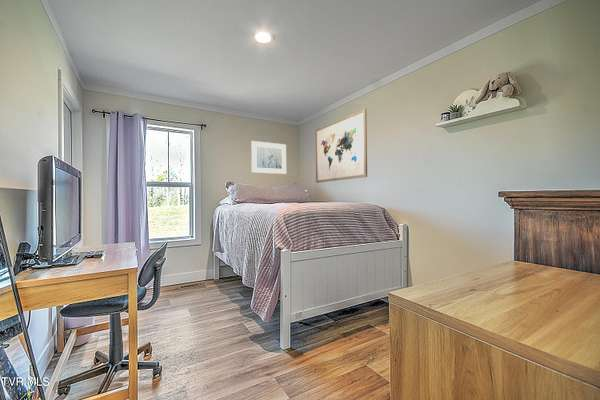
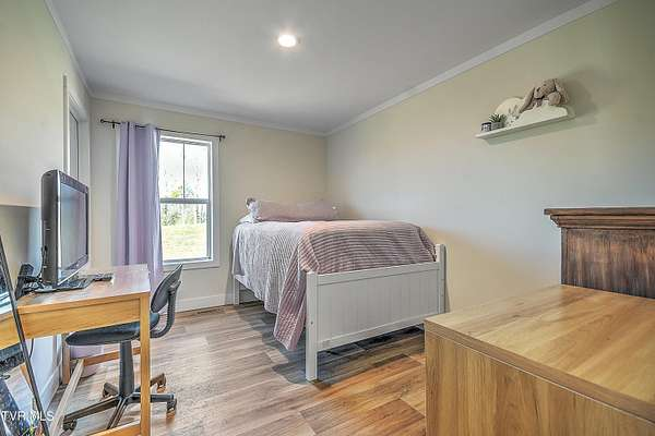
- wall art [314,108,368,184]
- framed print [250,140,287,175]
